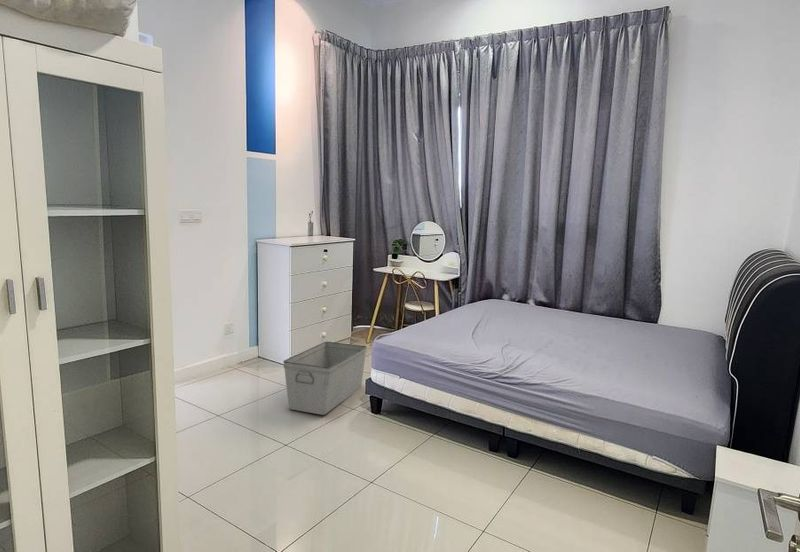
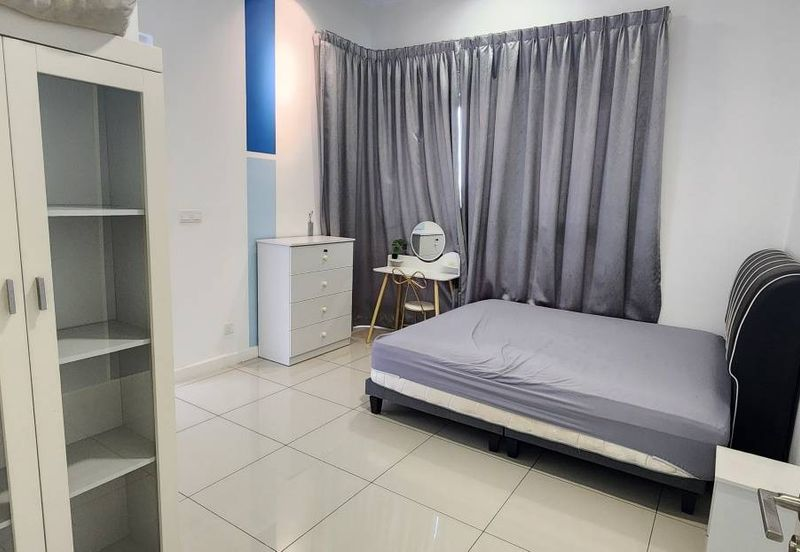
- storage bin [282,341,368,416]
